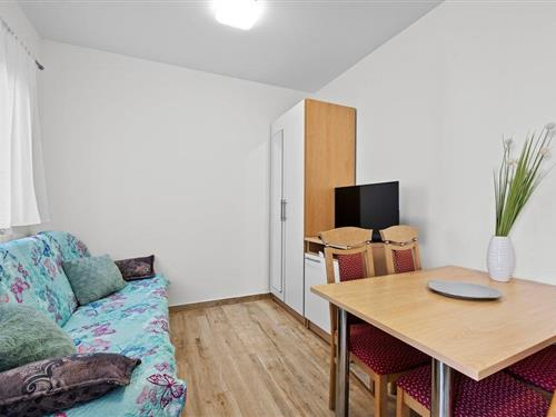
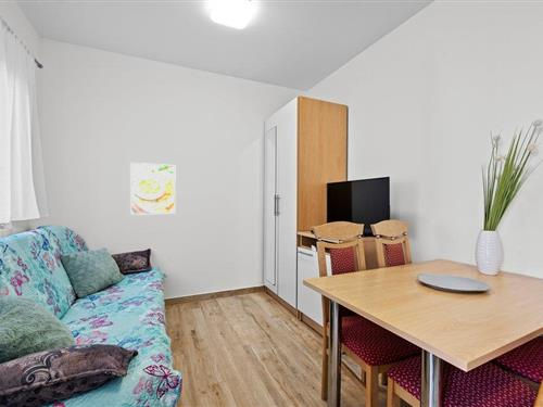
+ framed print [129,162,177,216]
